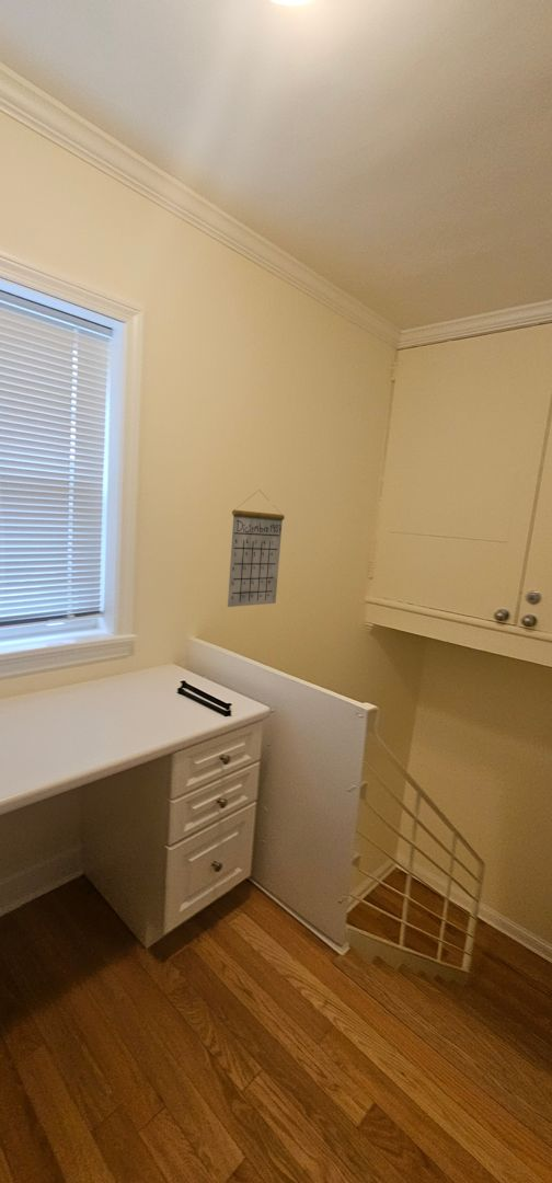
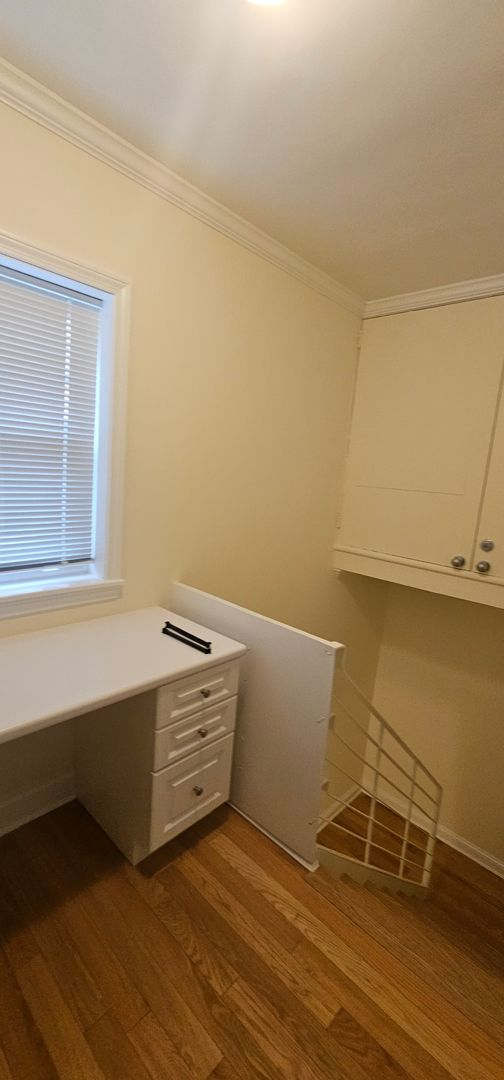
- calendar [227,489,286,608]
